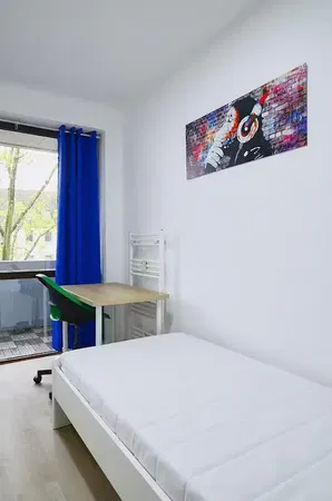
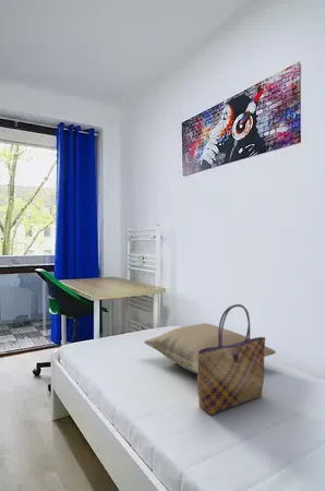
+ tote bag [196,303,266,417]
+ pillow [143,322,277,374]
